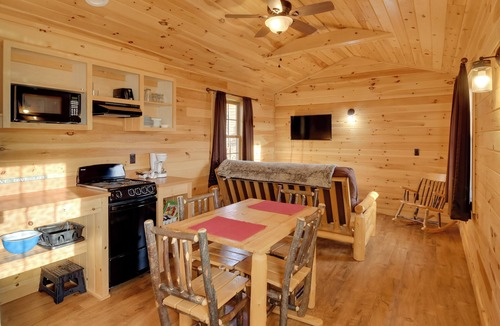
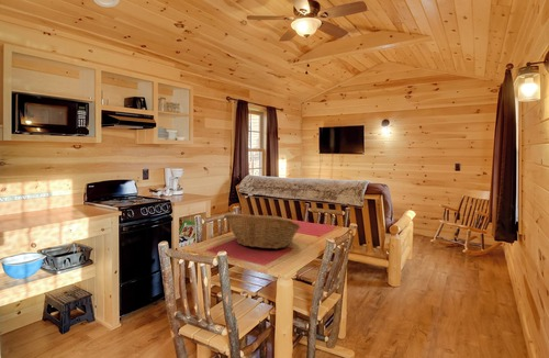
+ fruit basket [223,212,302,249]
